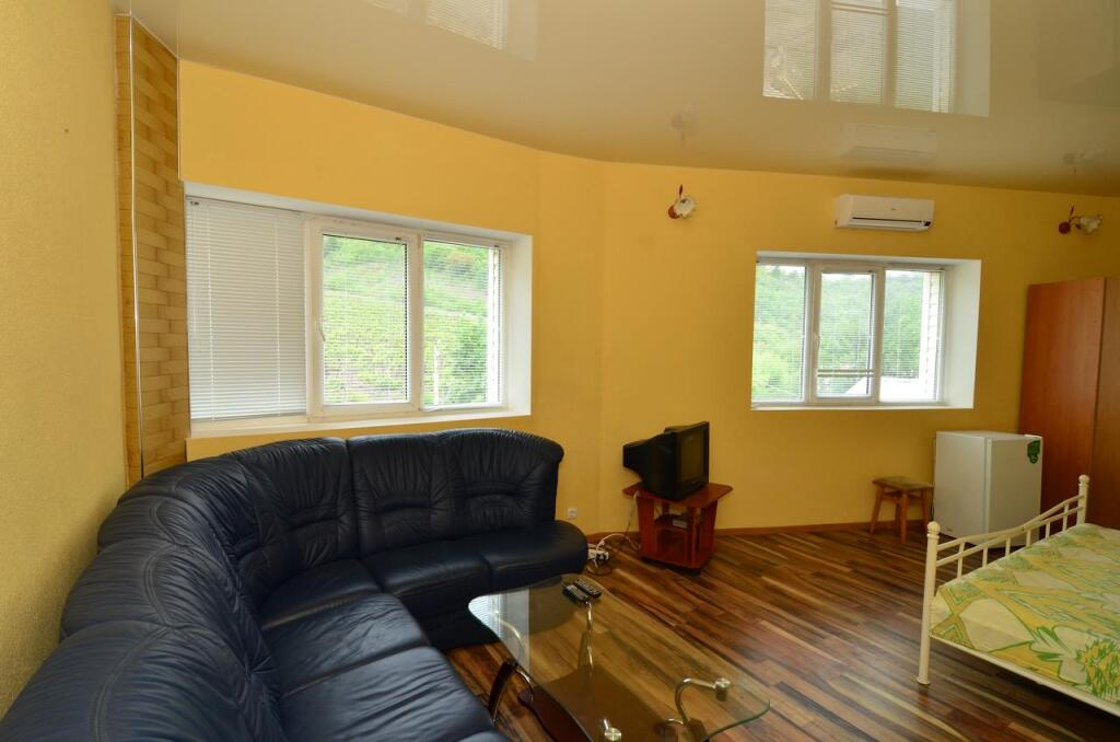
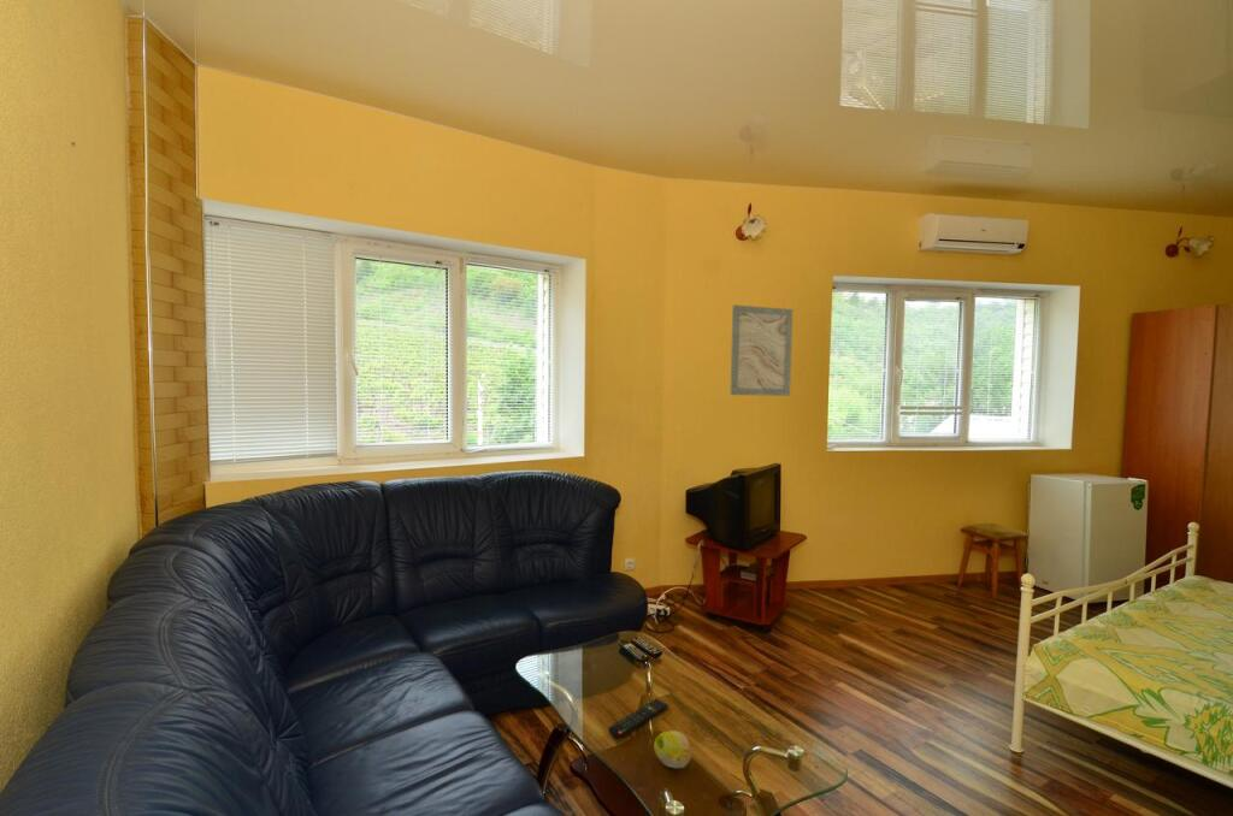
+ wall art [728,303,794,397]
+ fruit [653,729,692,770]
+ remote control [607,697,669,739]
